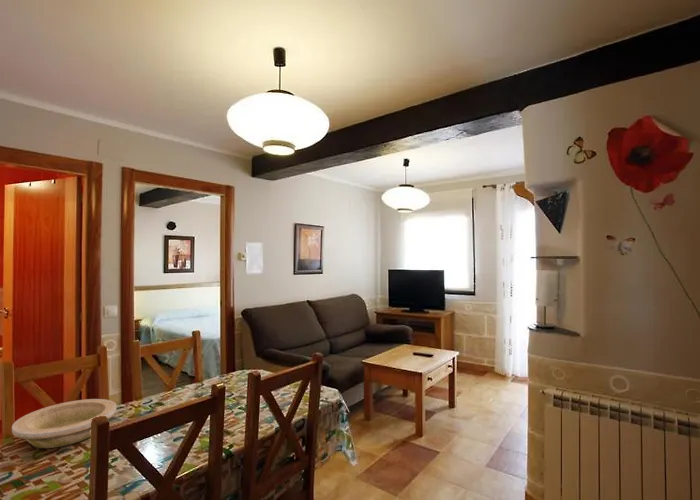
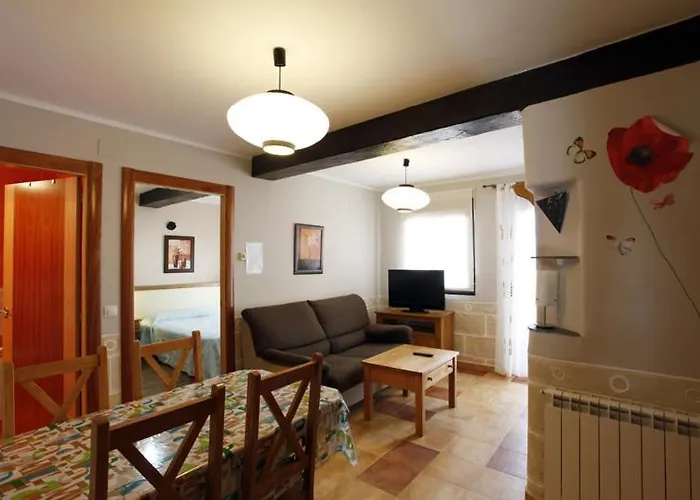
- bowl [11,398,118,449]
